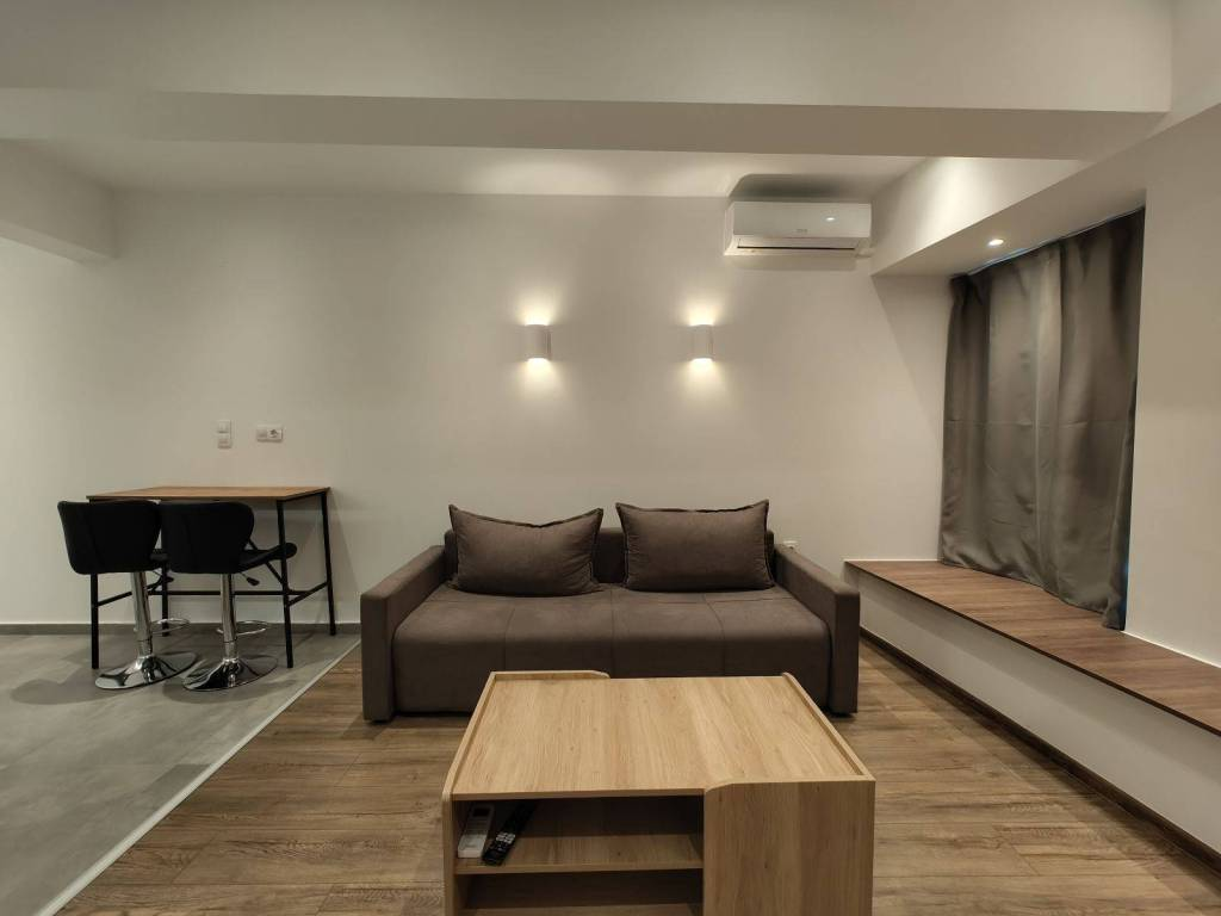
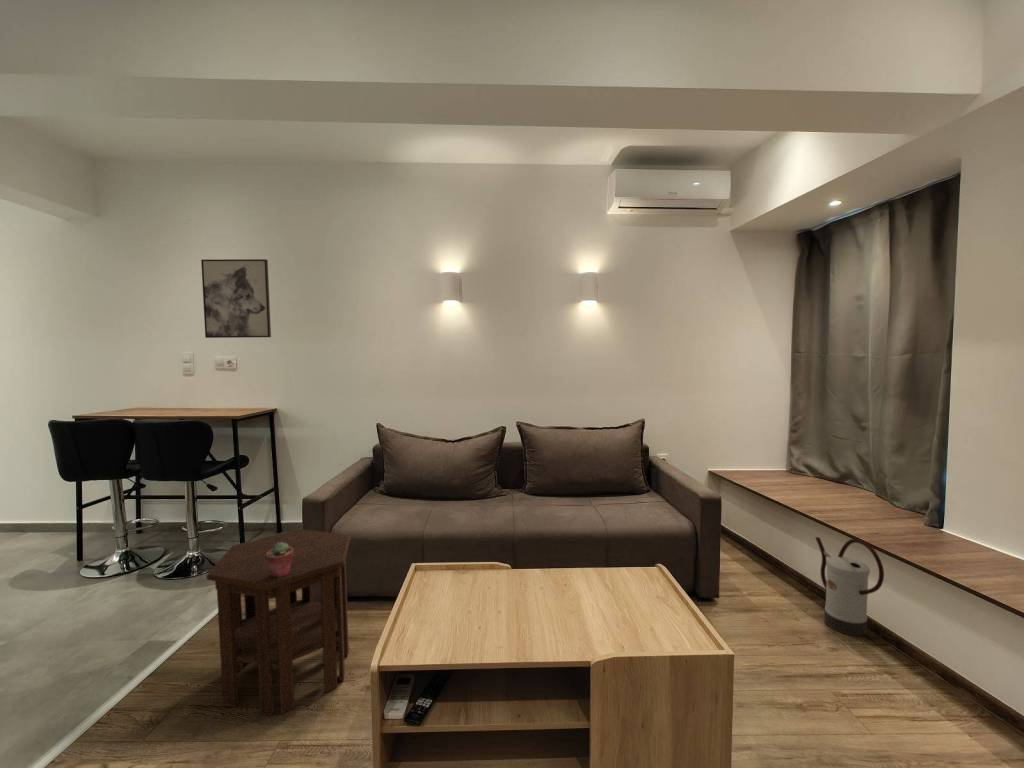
+ watering can [814,536,885,637]
+ side table [206,528,352,717]
+ wall art [200,258,272,339]
+ potted succulent [266,542,294,578]
